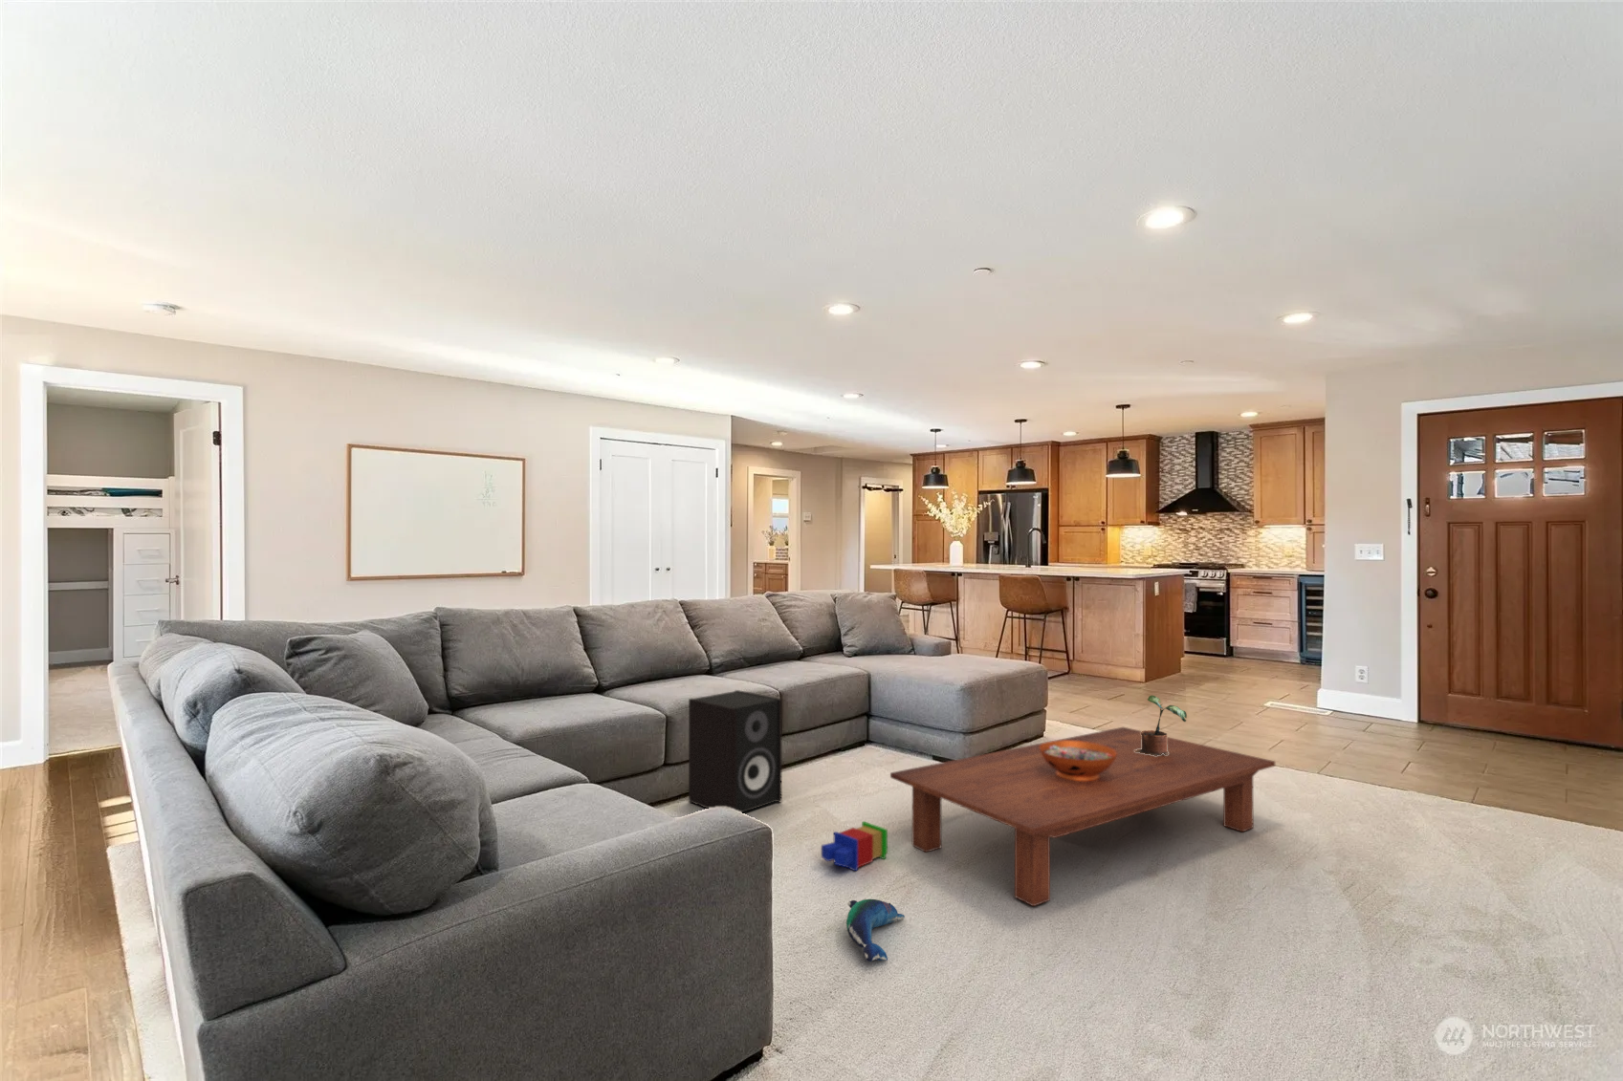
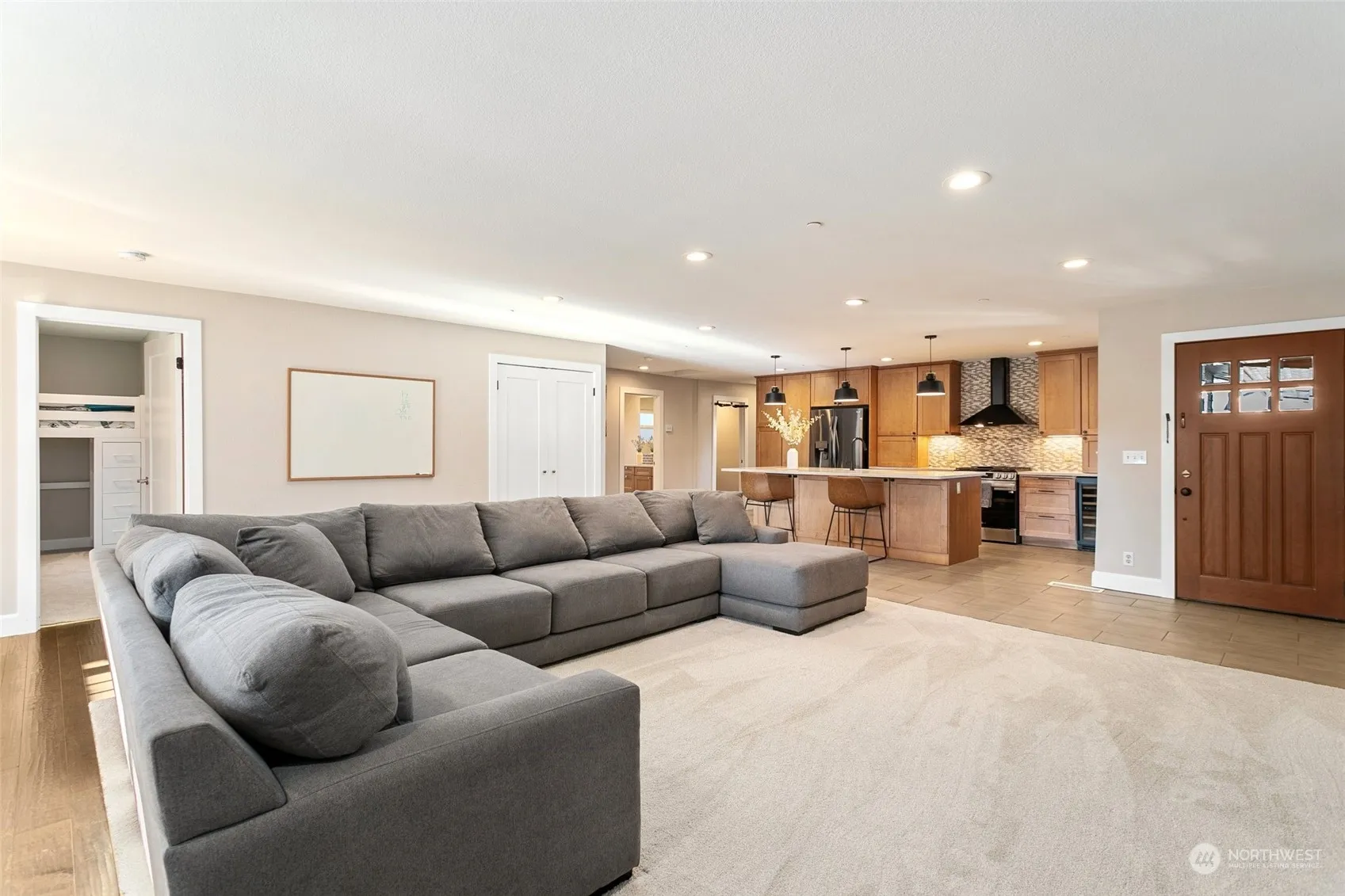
- speaker [688,689,782,813]
- stacking toy [821,820,888,872]
- potted plant [1134,694,1187,756]
- coffee table [889,726,1275,907]
- plush toy [846,899,906,963]
- decorative bowl [1039,741,1117,781]
